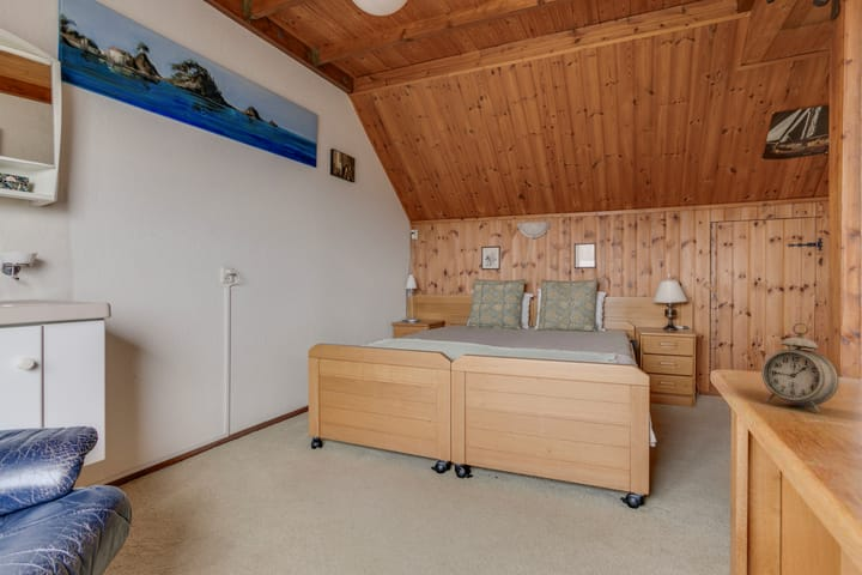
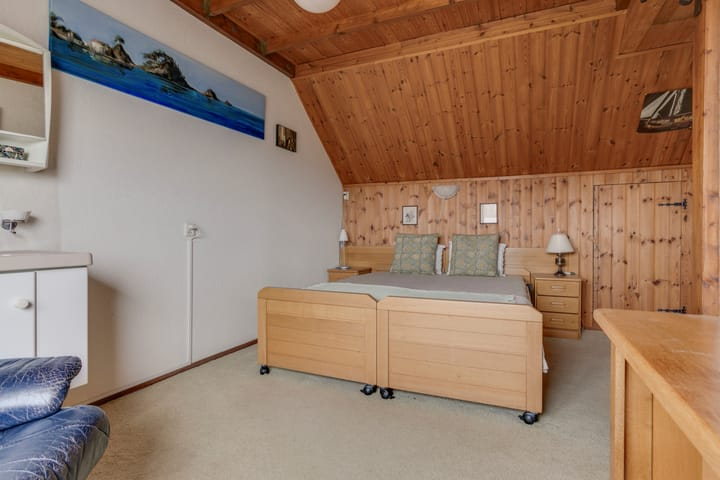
- alarm clock [760,321,840,414]
